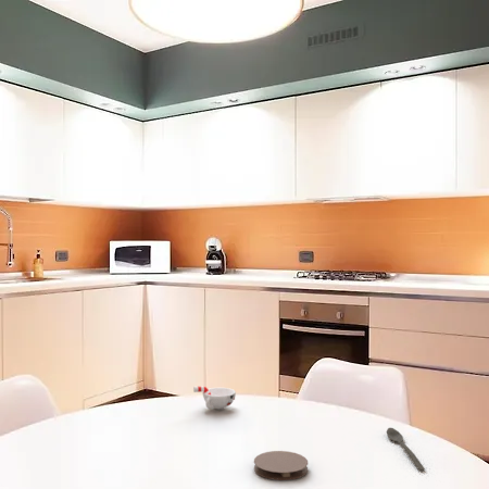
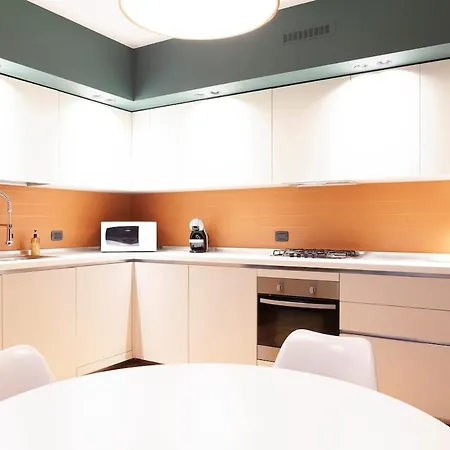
- coaster [253,450,309,481]
- cup [192,386,237,410]
- spoon [386,427,426,472]
